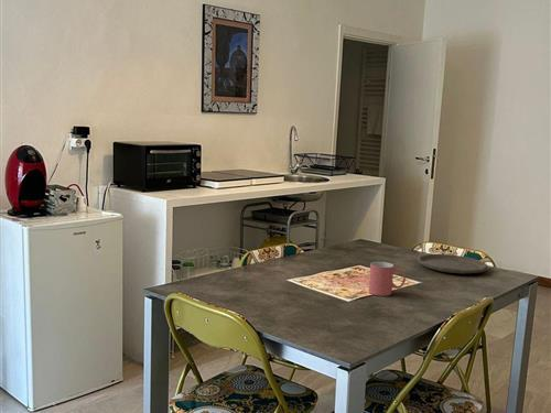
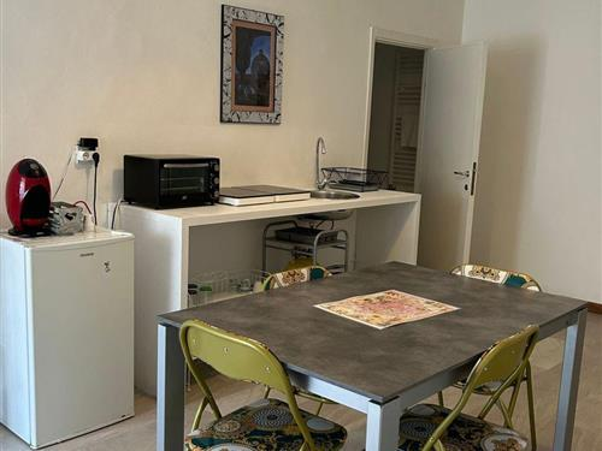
- mug [368,261,407,297]
- plate [415,253,488,275]
